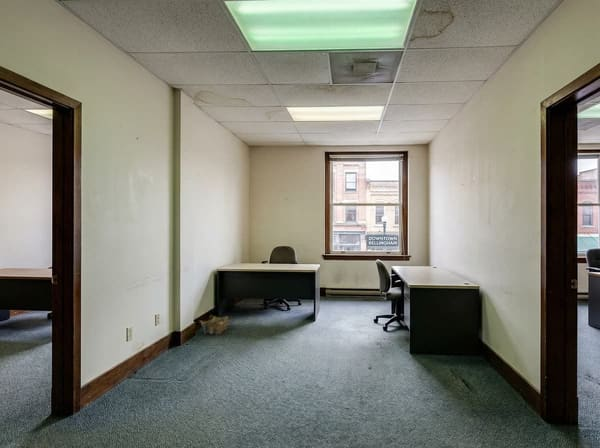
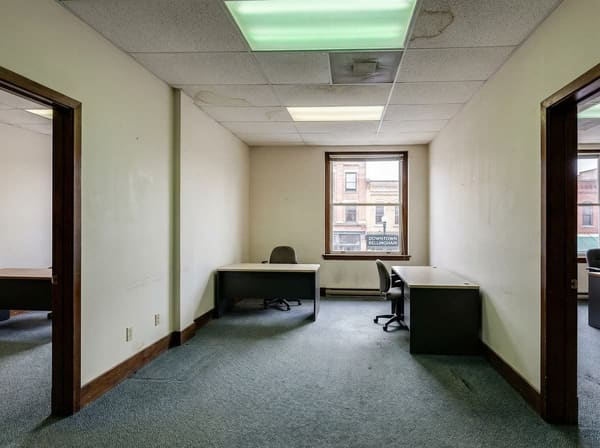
- cardboard box [198,313,237,335]
